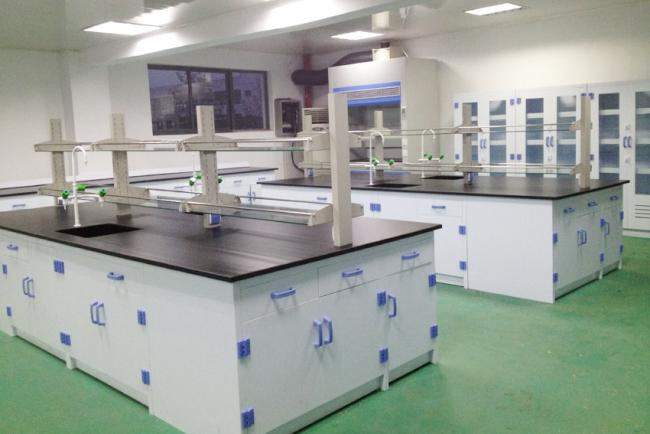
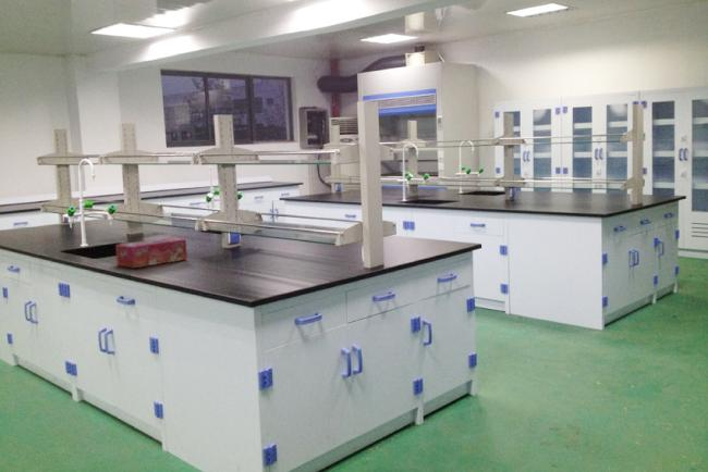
+ tissue box [114,237,188,270]
